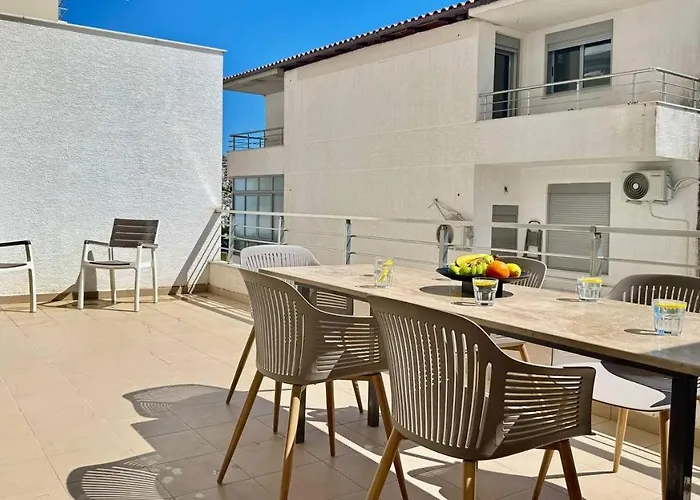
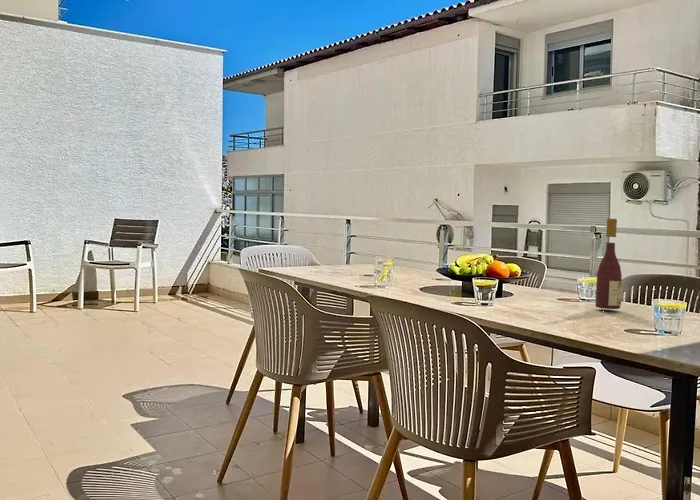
+ wine bottle [594,218,624,310]
